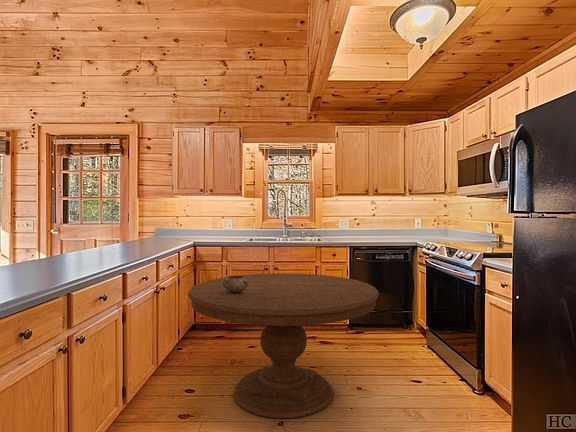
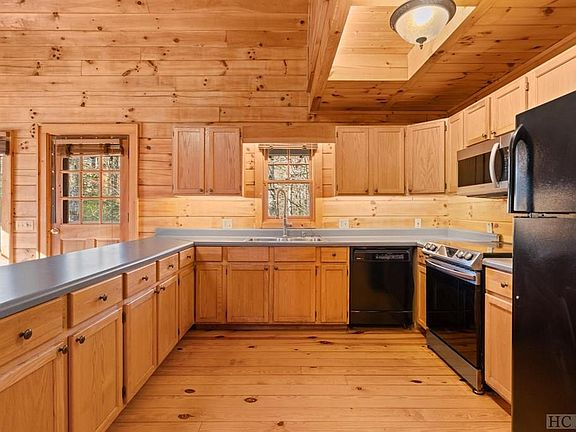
- dining table [187,272,380,419]
- decorative bowl [223,275,248,293]
